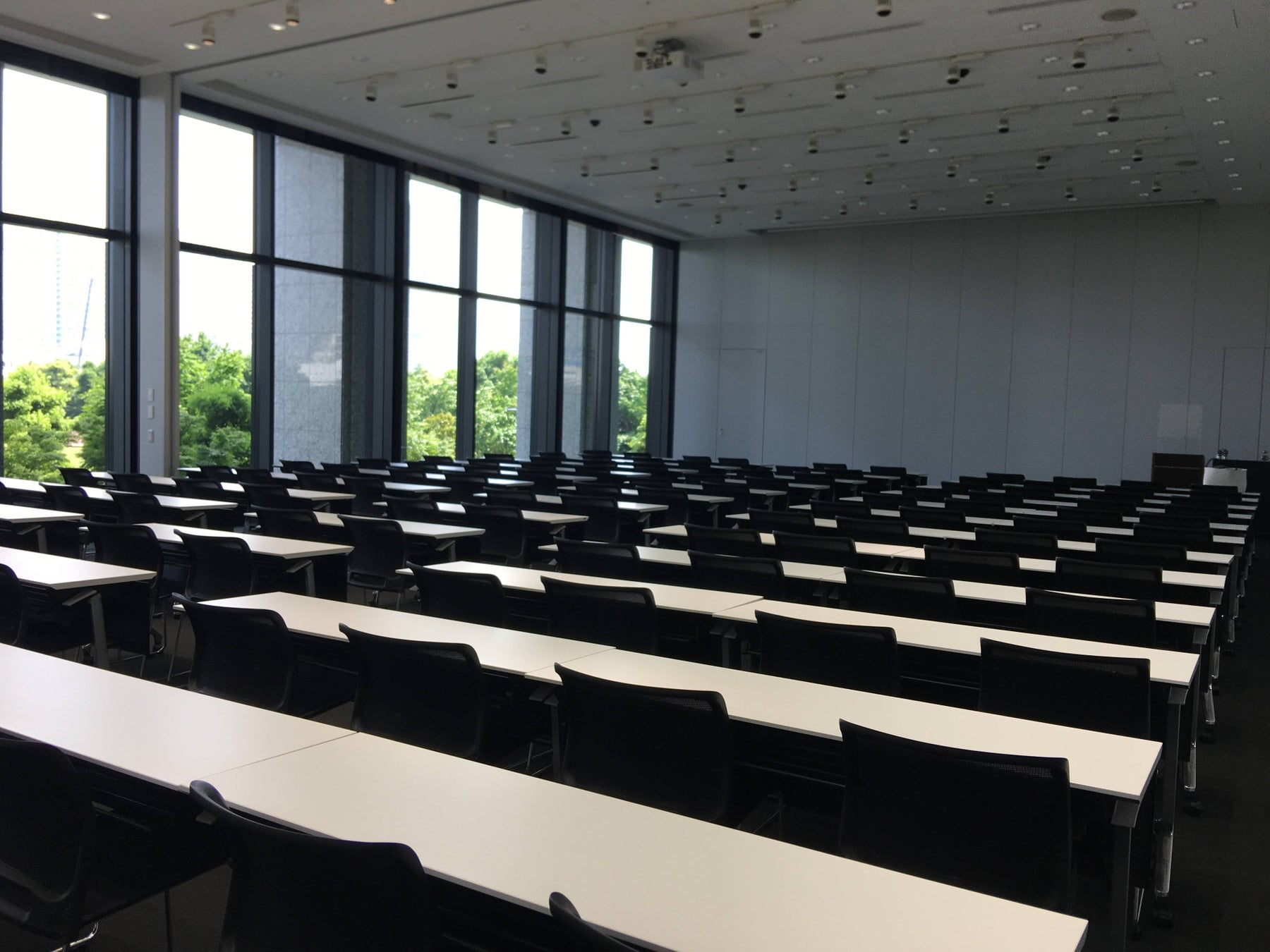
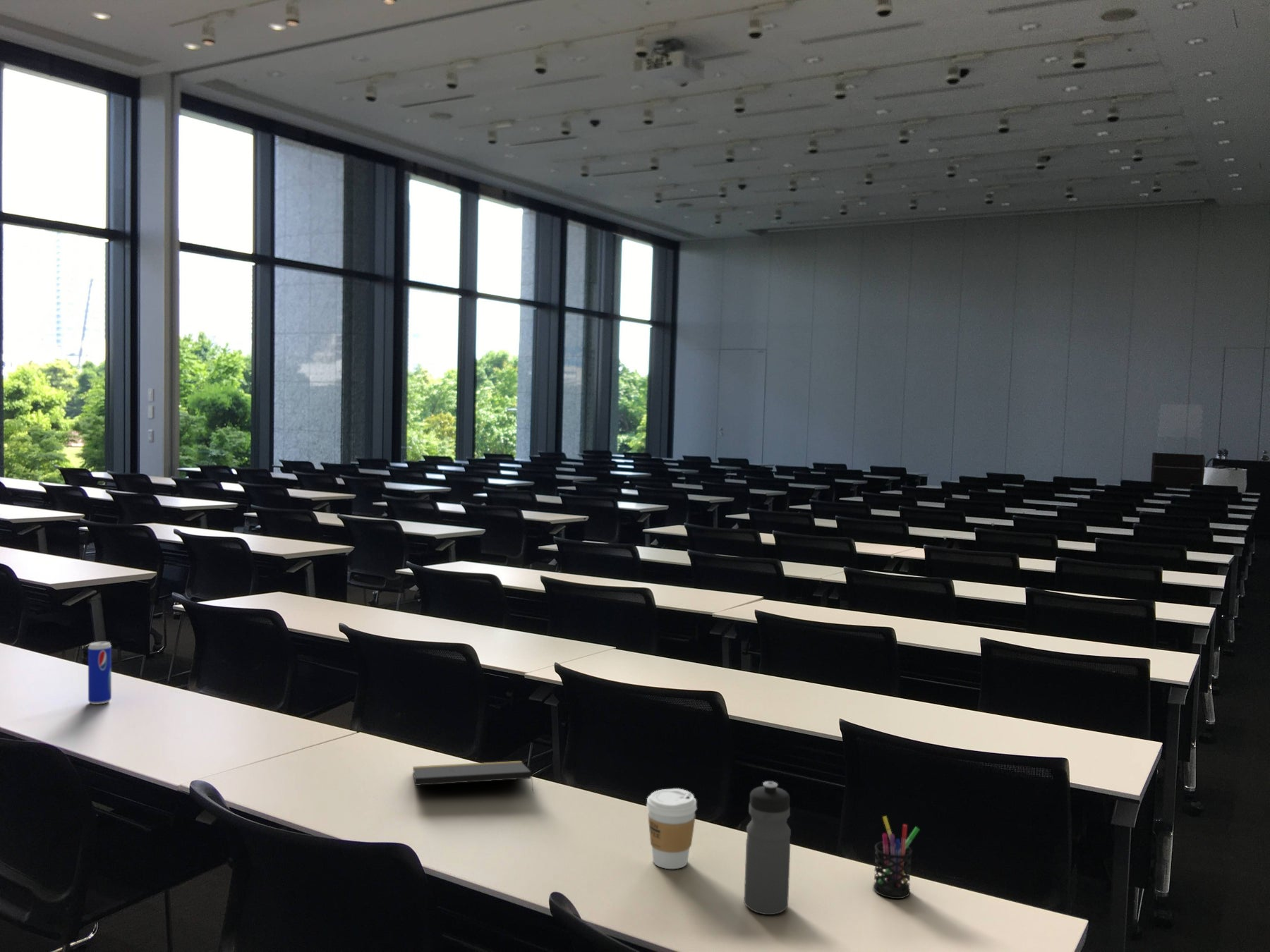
+ water bottle [744,781,792,915]
+ notepad [412,760,534,793]
+ coffee cup [646,788,698,869]
+ pen holder [872,815,920,899]
+ beverage can [87,641,112,705]
